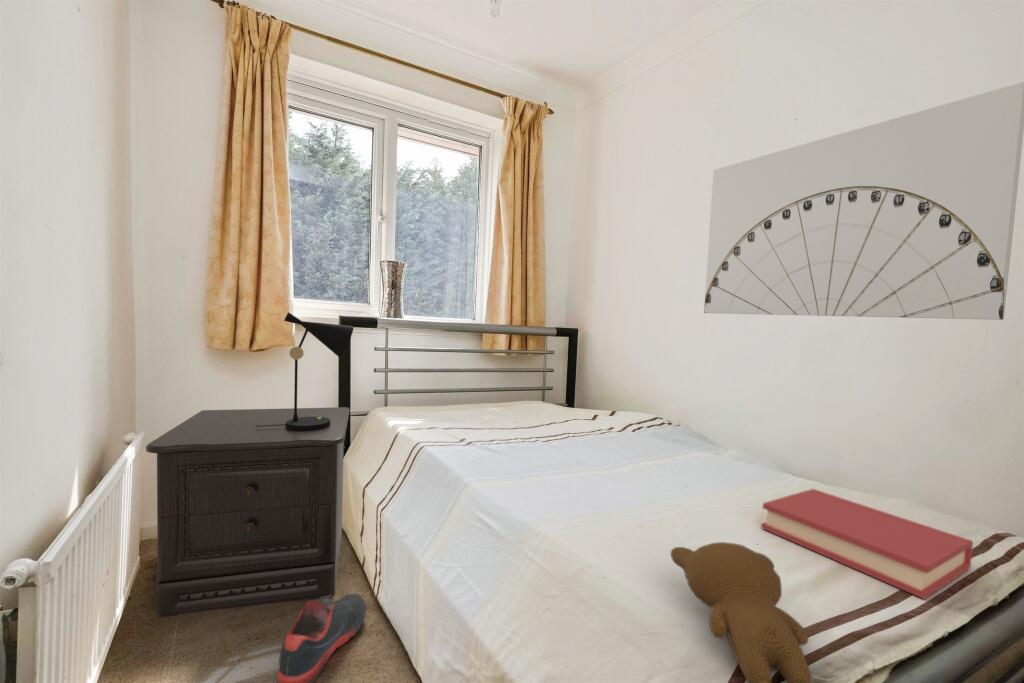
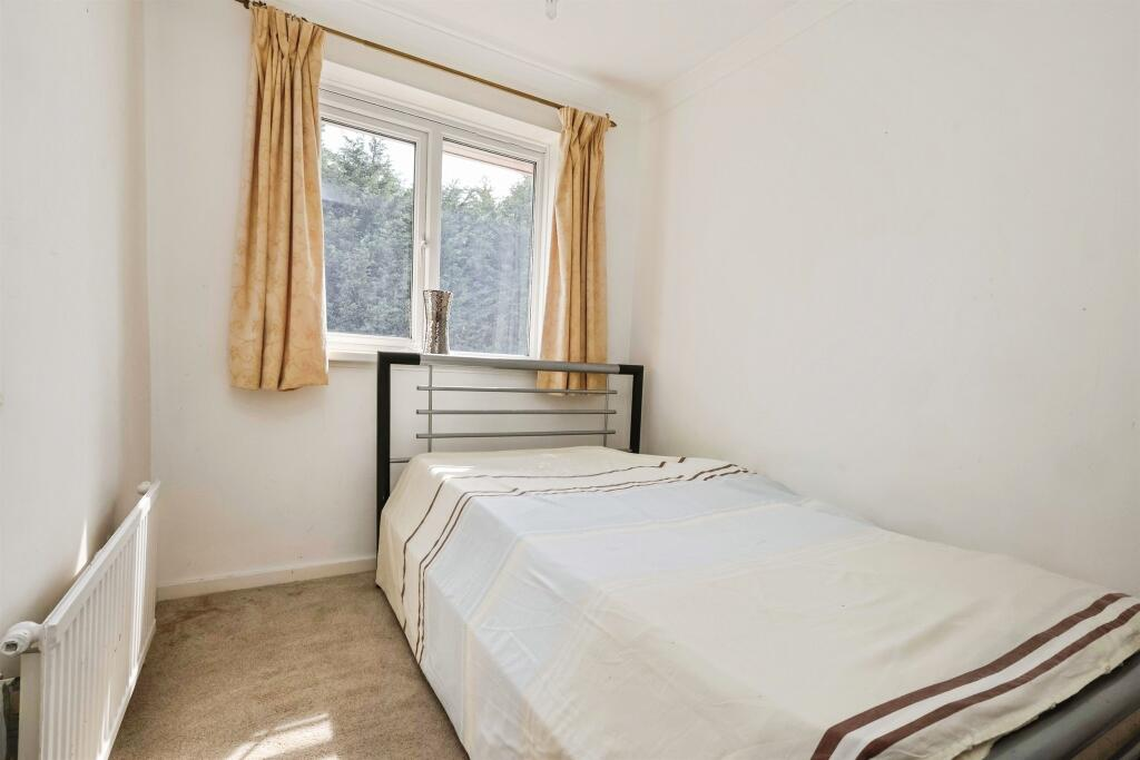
- teddy bear [670,541,813,683]
- shoe [276,593,368,683]
- table lamp [256,311,355,430]
- wall art [703,81,1024,321]
- nightstand [145,406,350,618]
- hardback book [760,488,974,600]
